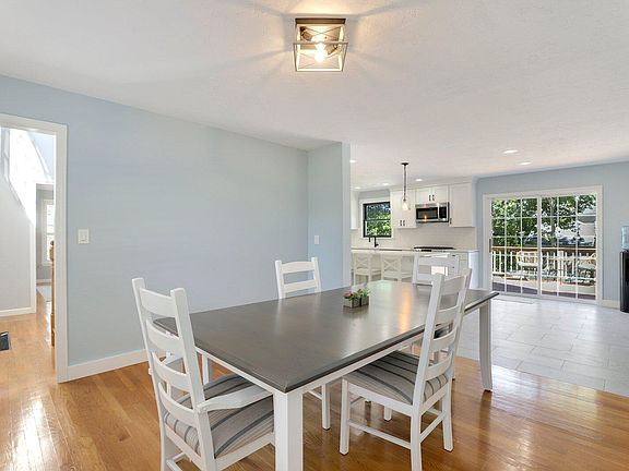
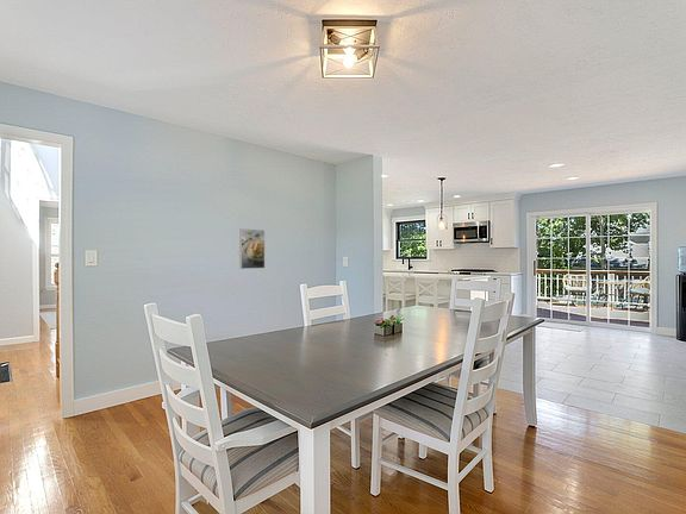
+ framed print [238,227,266,270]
